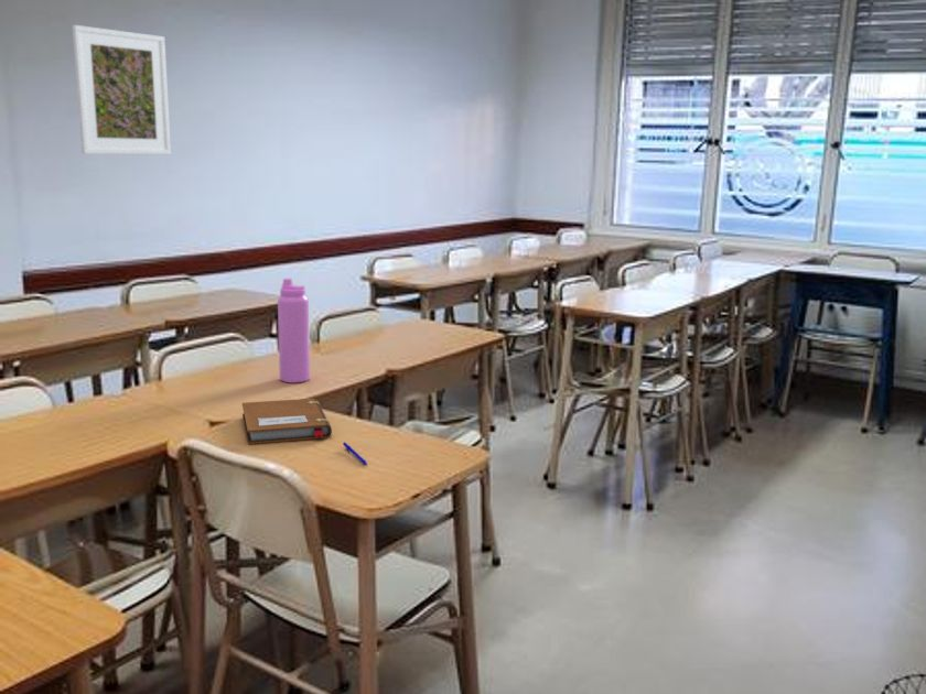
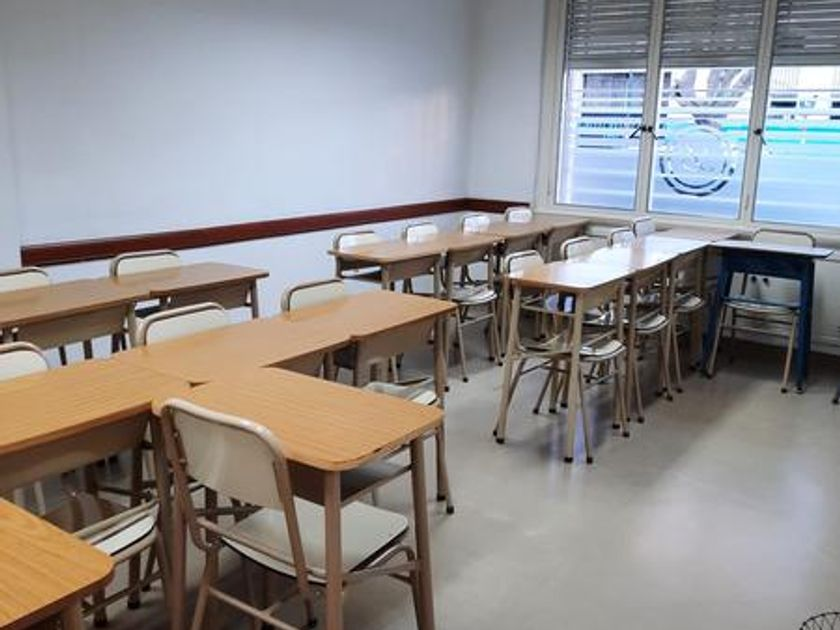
- water bottle [277,278,311,383]
- notebook [241,398,333,445]
- pen [342,442,368,466]
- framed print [71,24,172,155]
